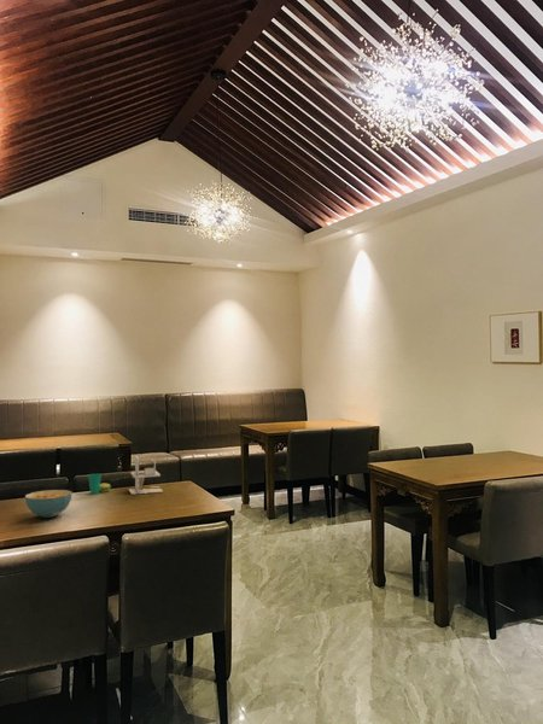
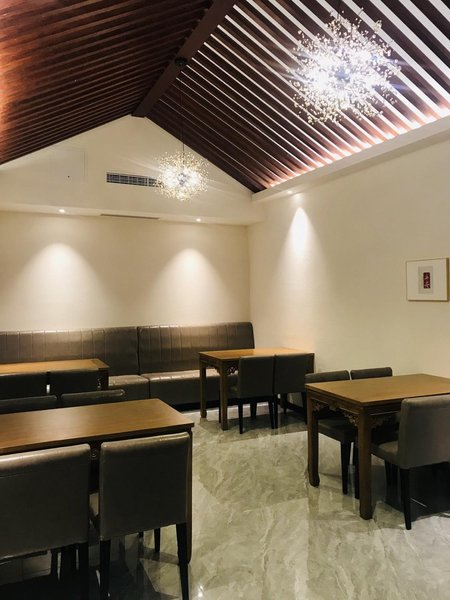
- napkin holder [128,455,164,496]
- cereal bowl [24,489,72,519]
- cup [87,473,112,495]
